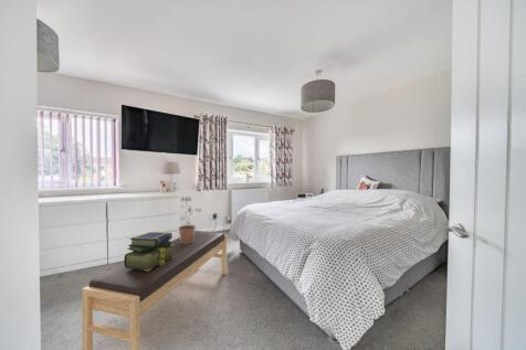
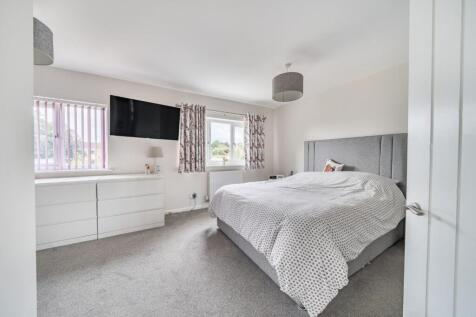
- potted plant [177,195,202,244]
- stack of books [123,231,175,272]
- bench [81,230,228,350]
